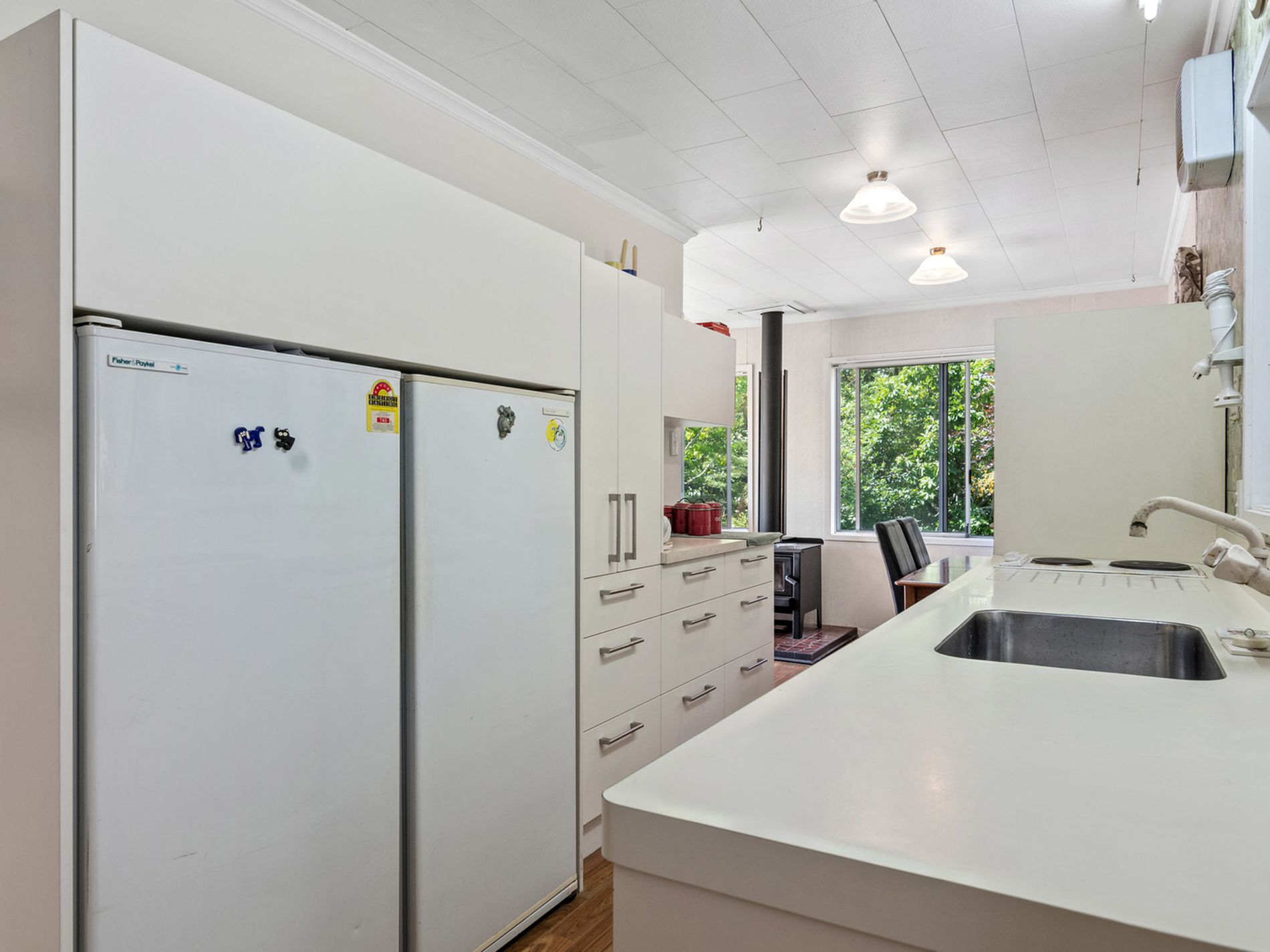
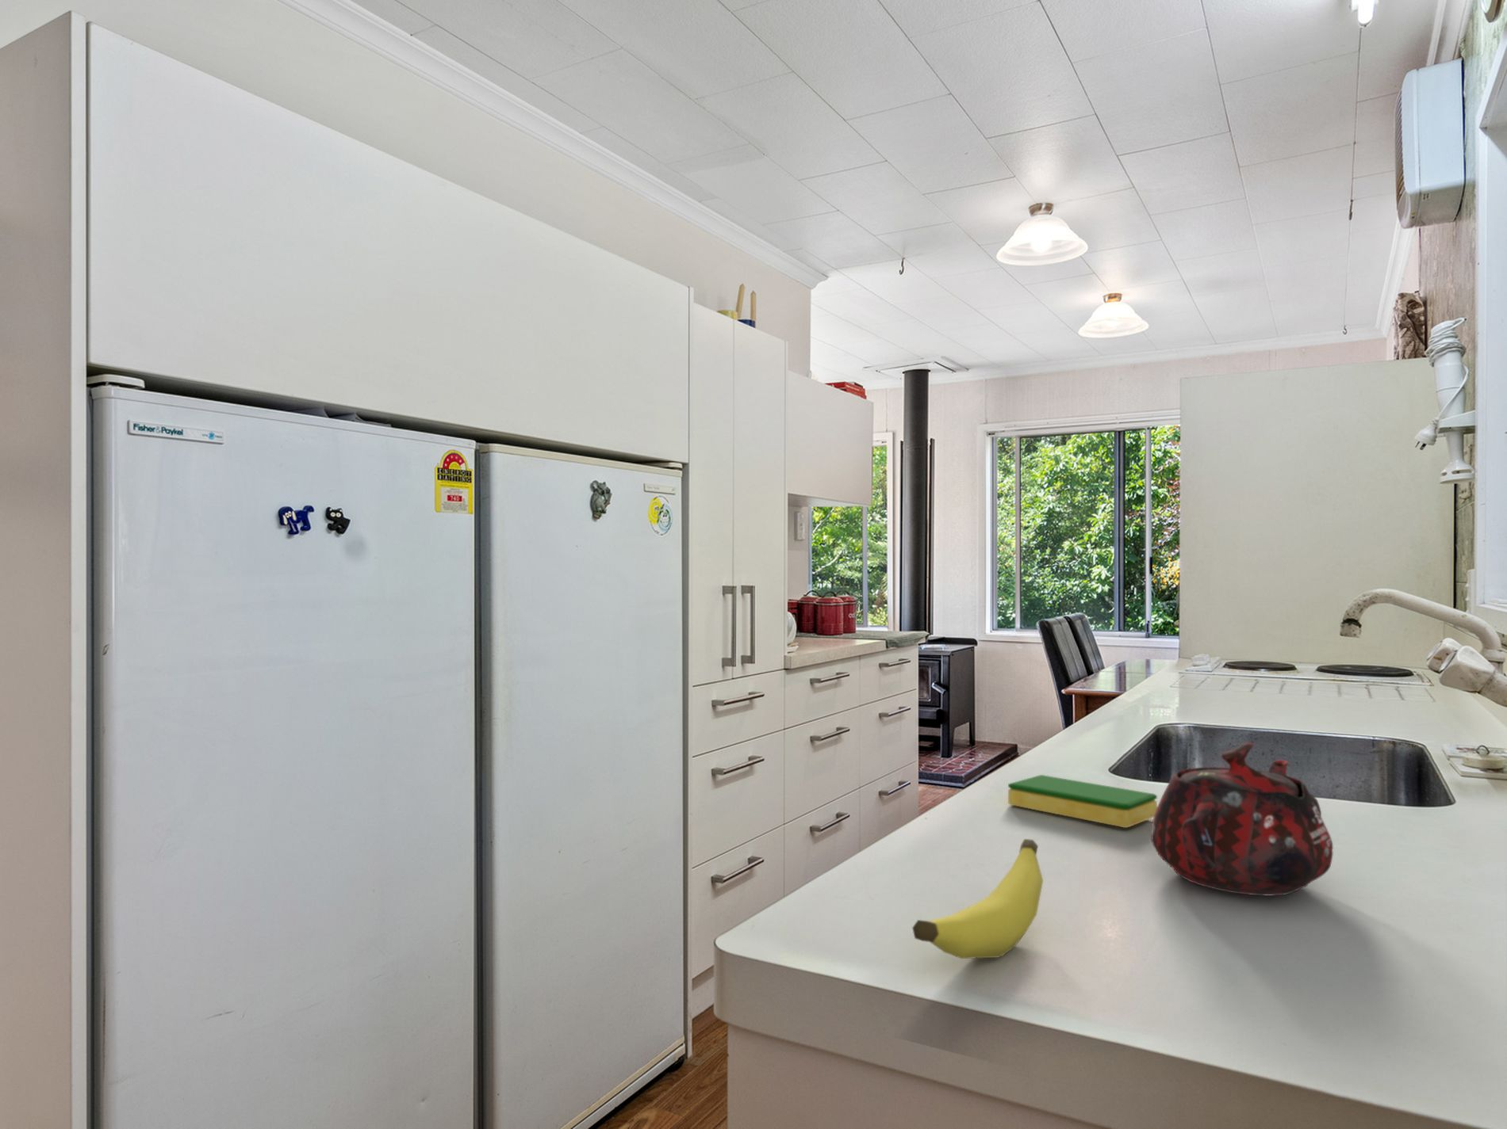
+ teapot [1150,742,1334,897]
+ dish sponge [1007,774,1158,829]
+ banana [911,838,1044,959]
